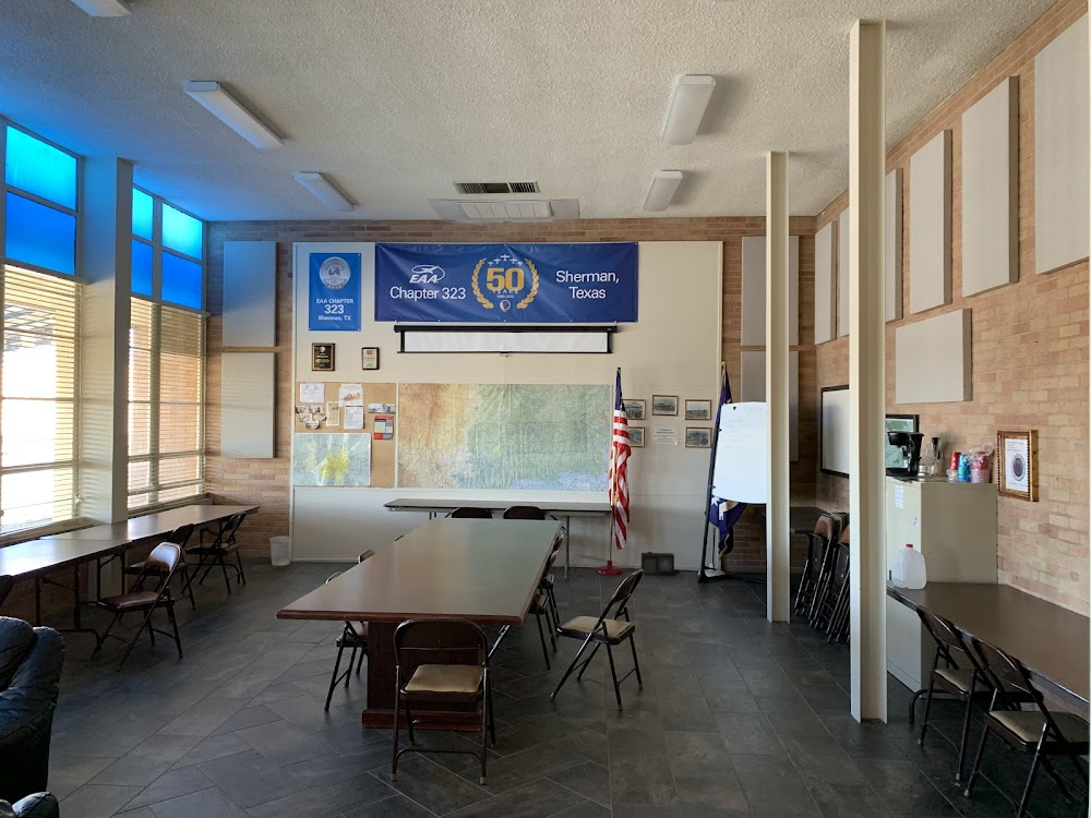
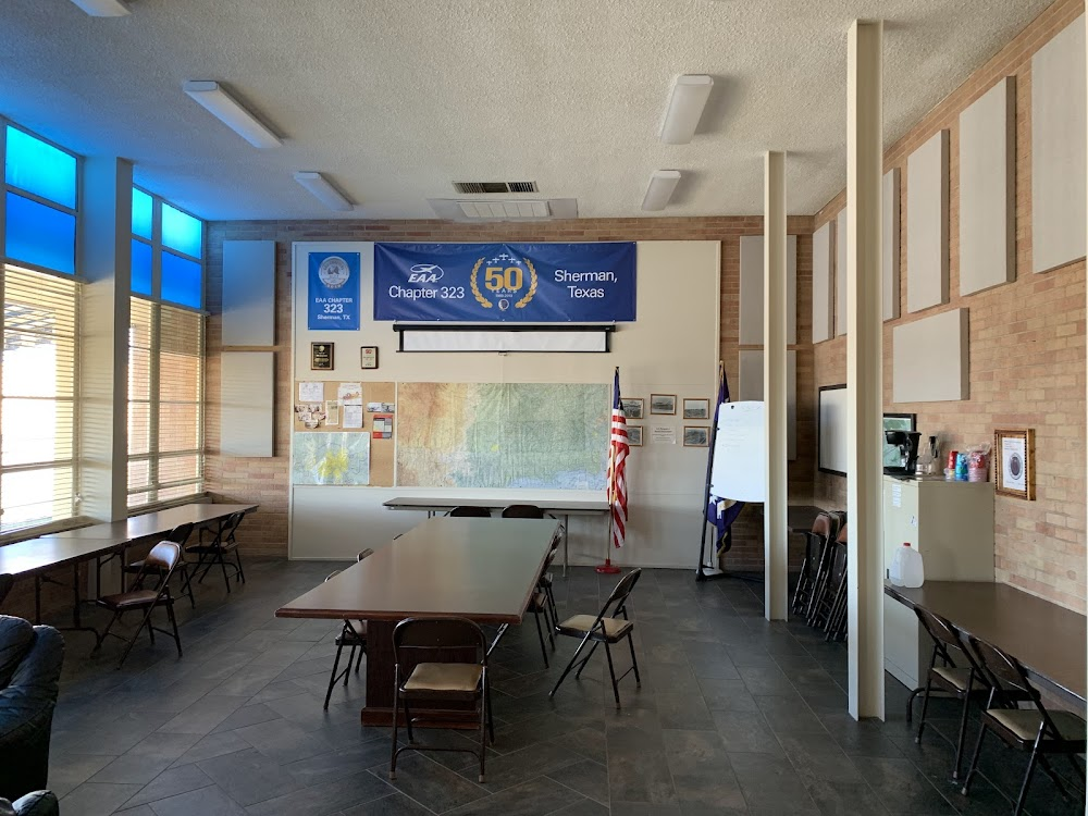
- wastebasket [269,536,293,567]
- speaker [640,551,675,577]
